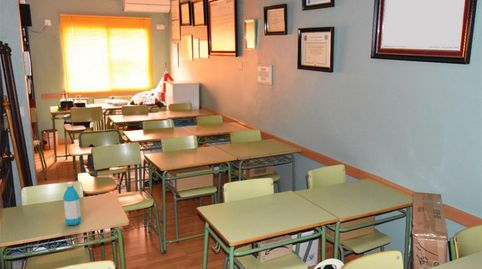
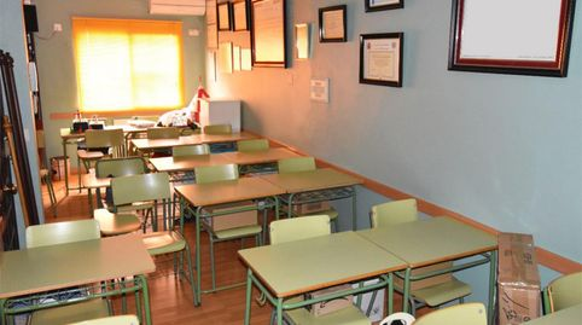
- water bottle [62,181,82,226]
